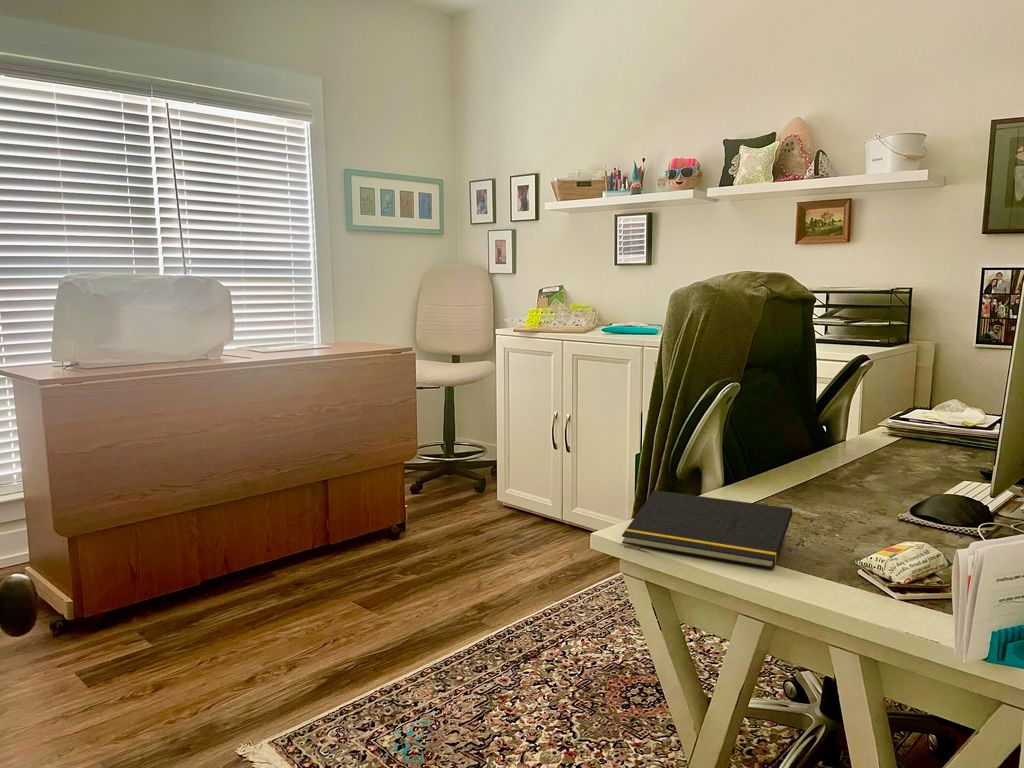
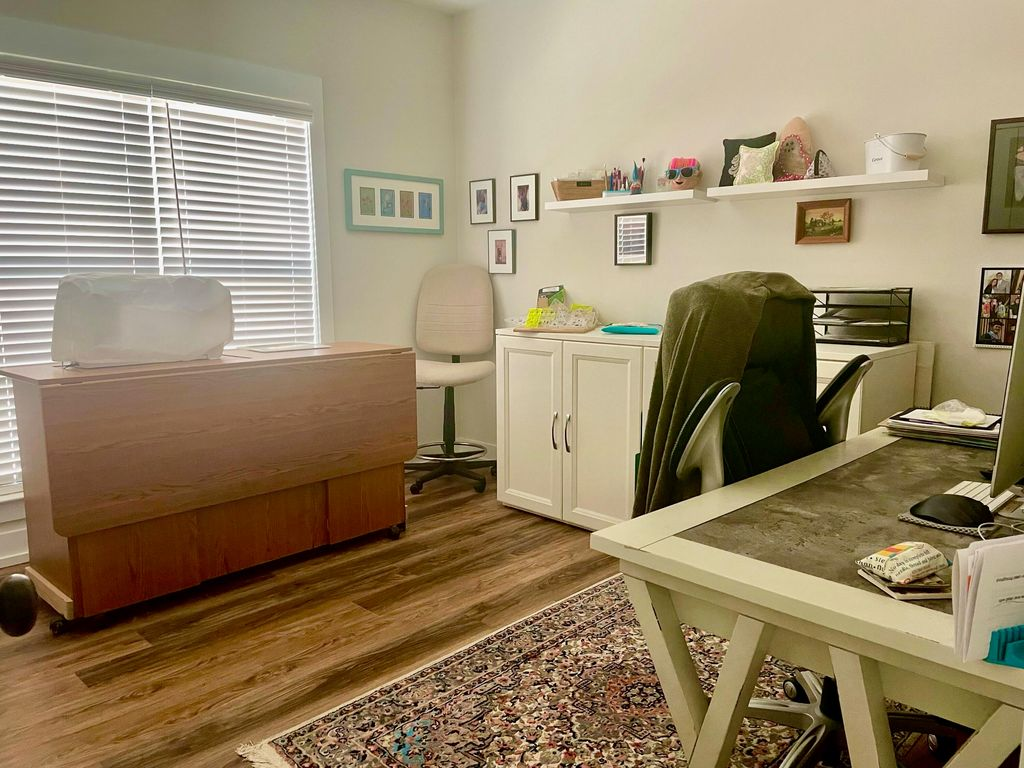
- notepad [621,489,793,569]
